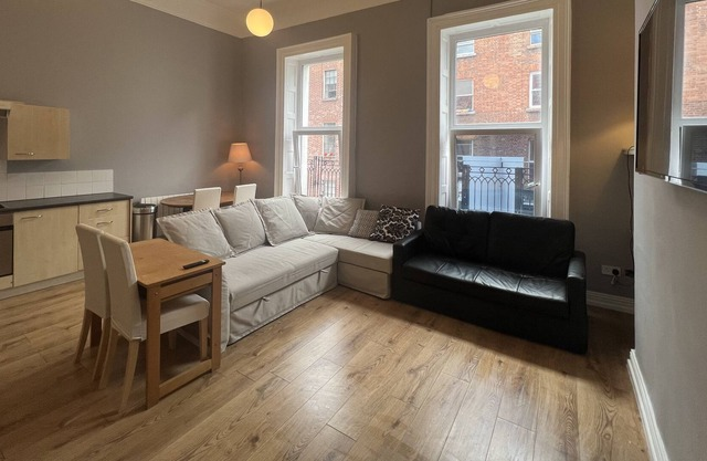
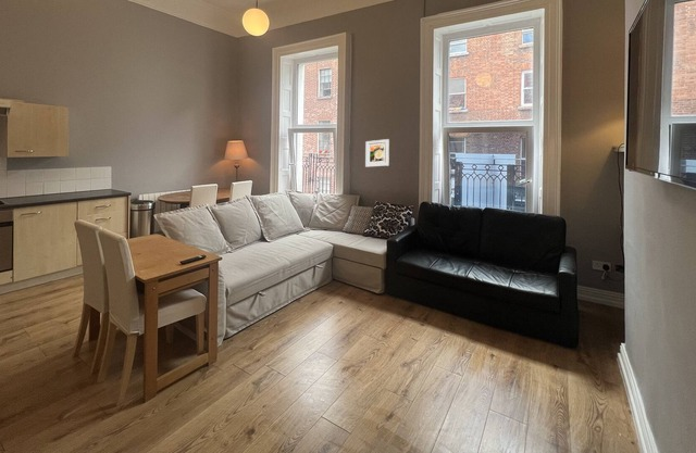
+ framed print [364,138,390,168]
